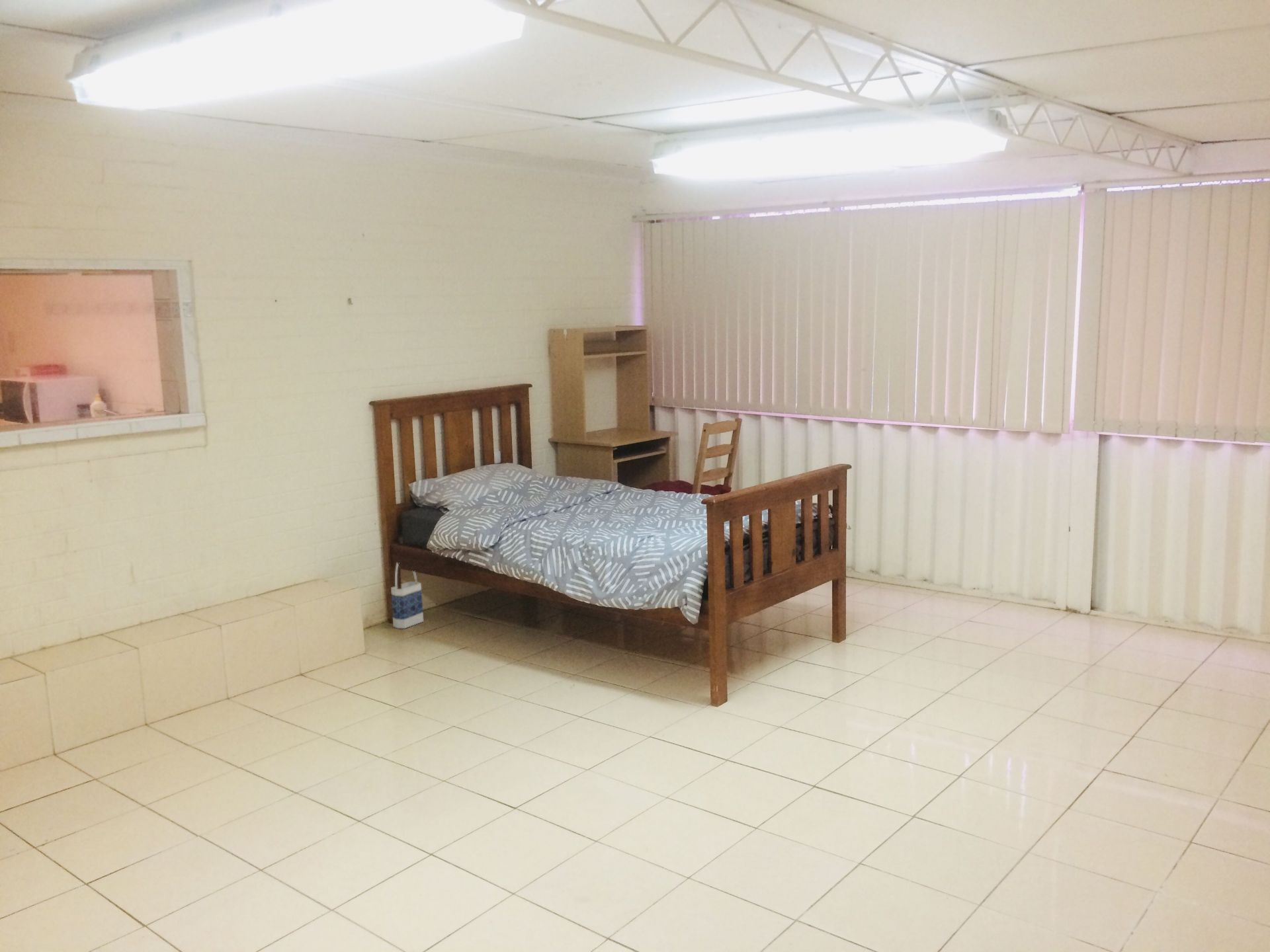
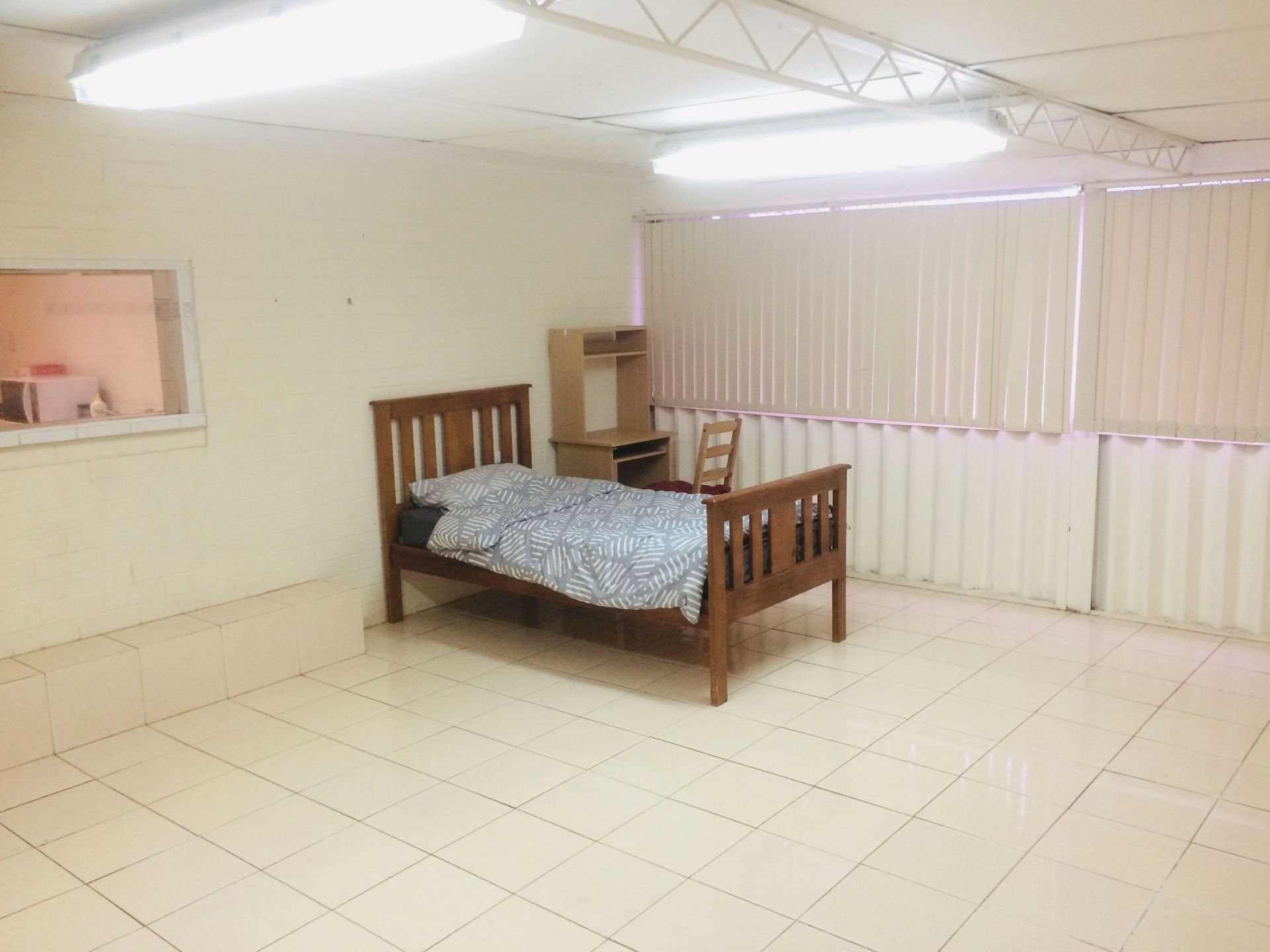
- bag [390,562,424,629]
